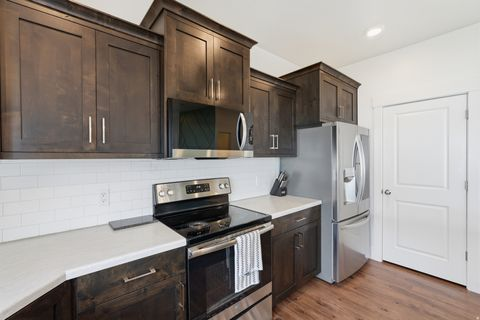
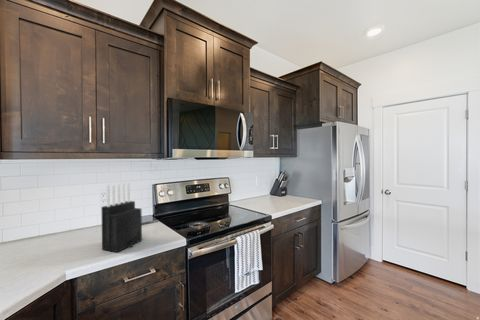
+ knife block [100,181,143,253]
